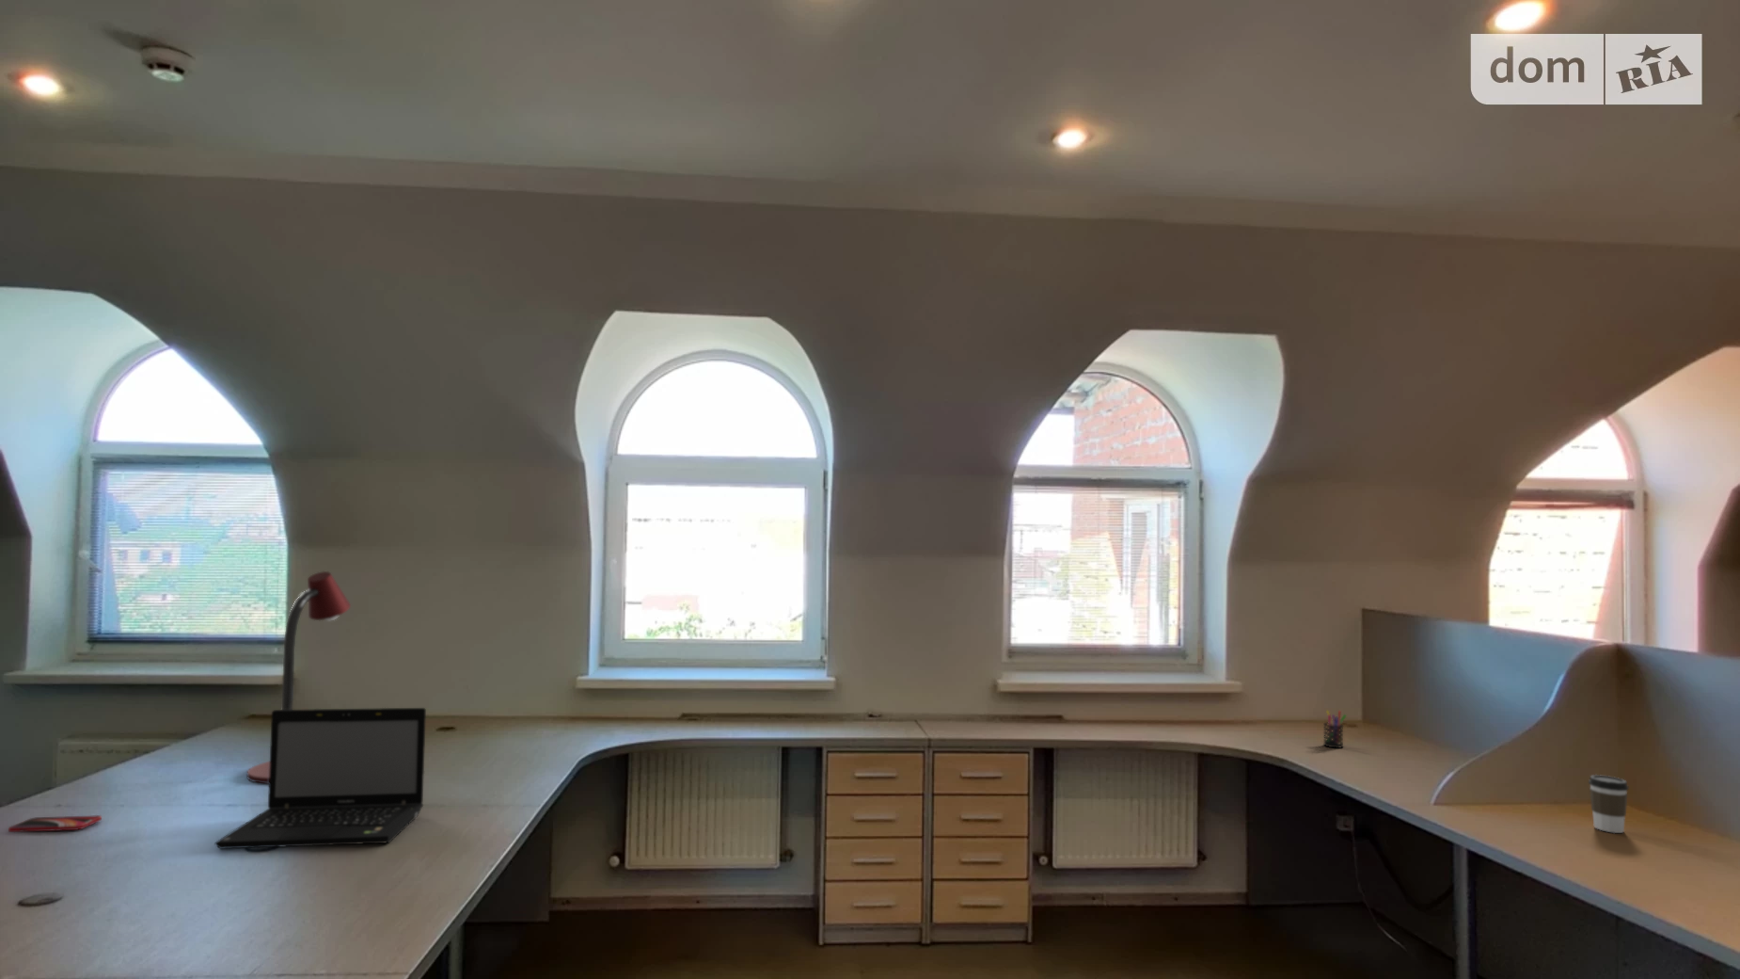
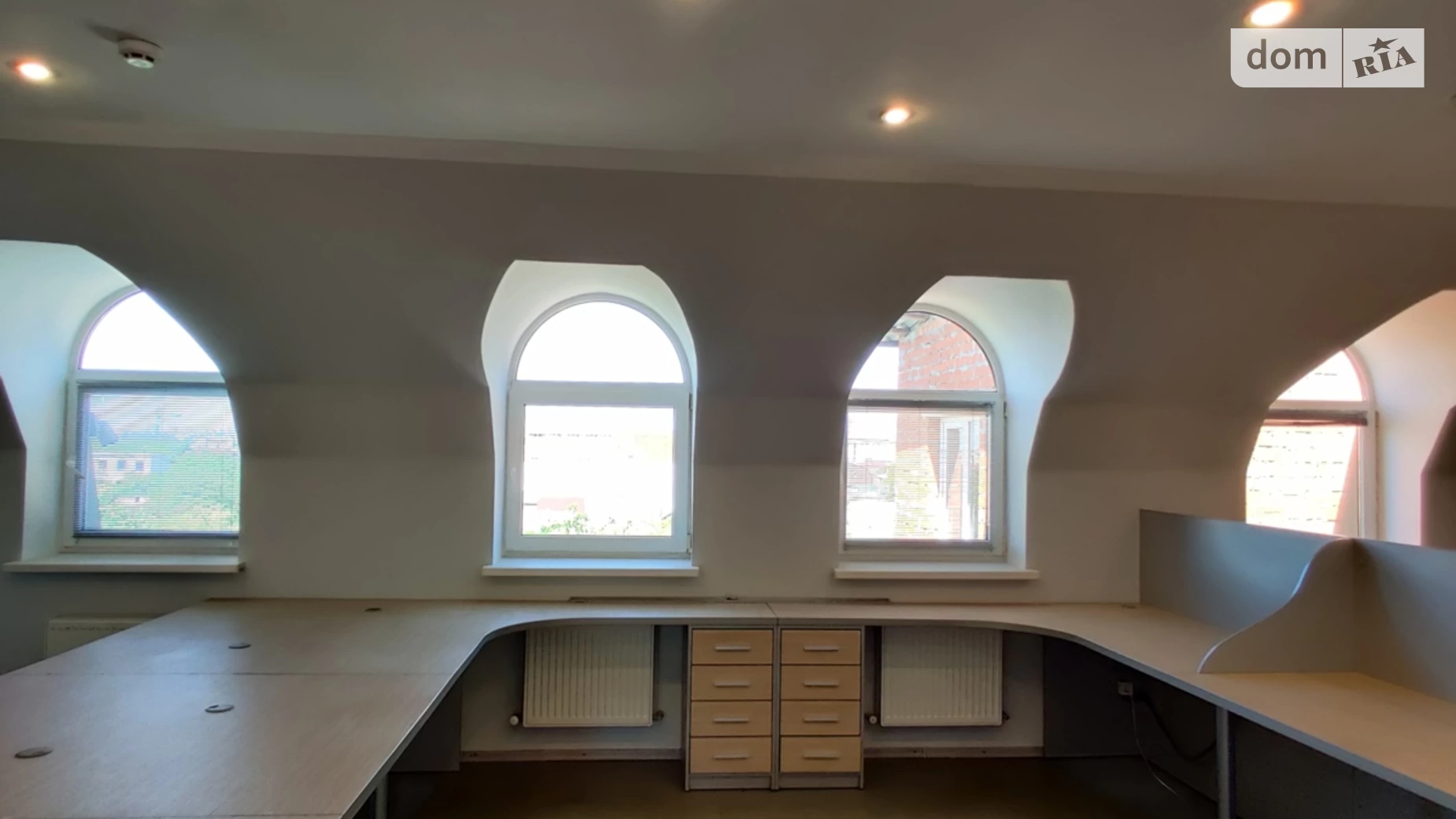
- desk lamp [246,570,351,784]
- pen holder [1323,710,1348,749]
- smartphone [7,814,103,833]
- laptop [214,706,427,850]
- coffee cup [1588,773,1630,834]
